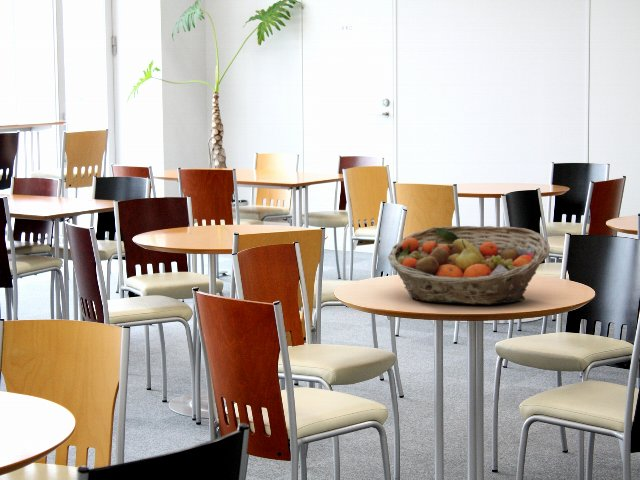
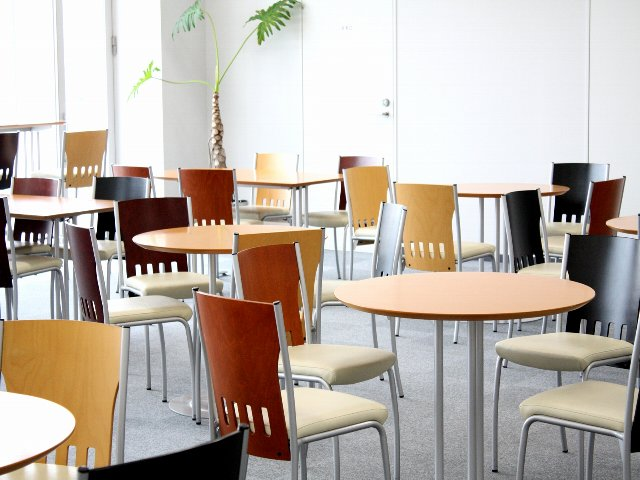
- fruit basket [387,225,551,305]
